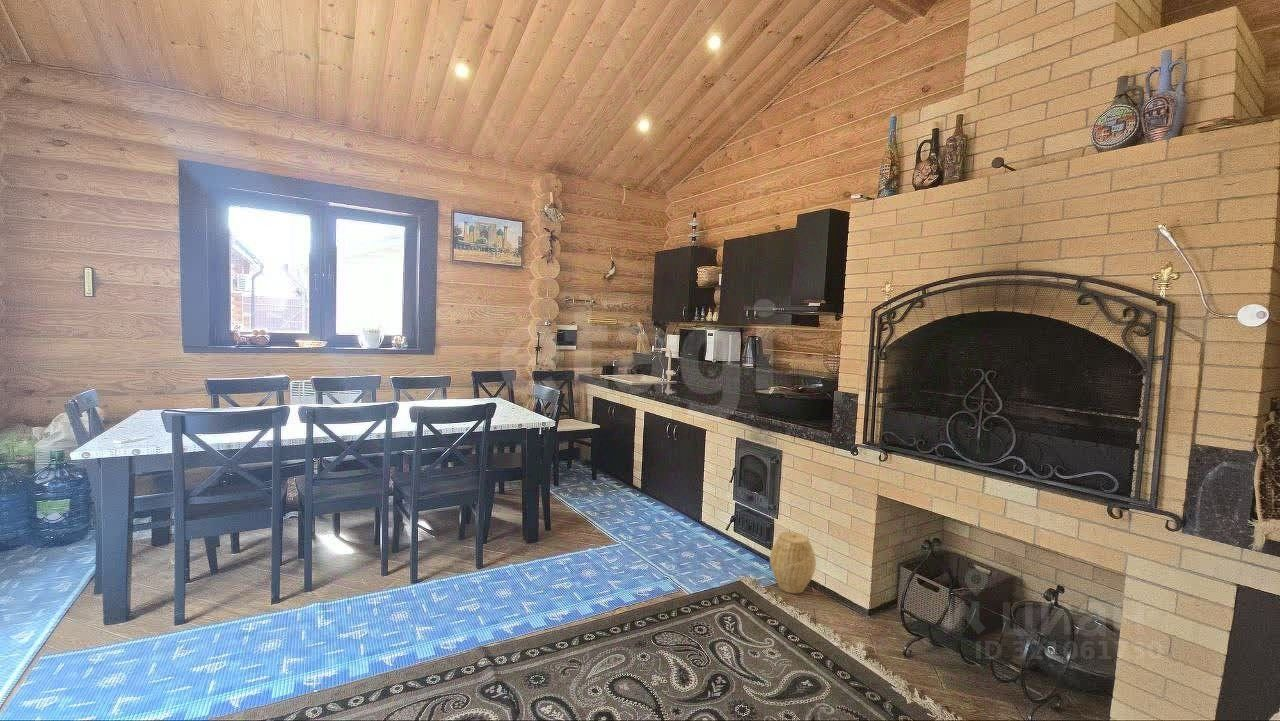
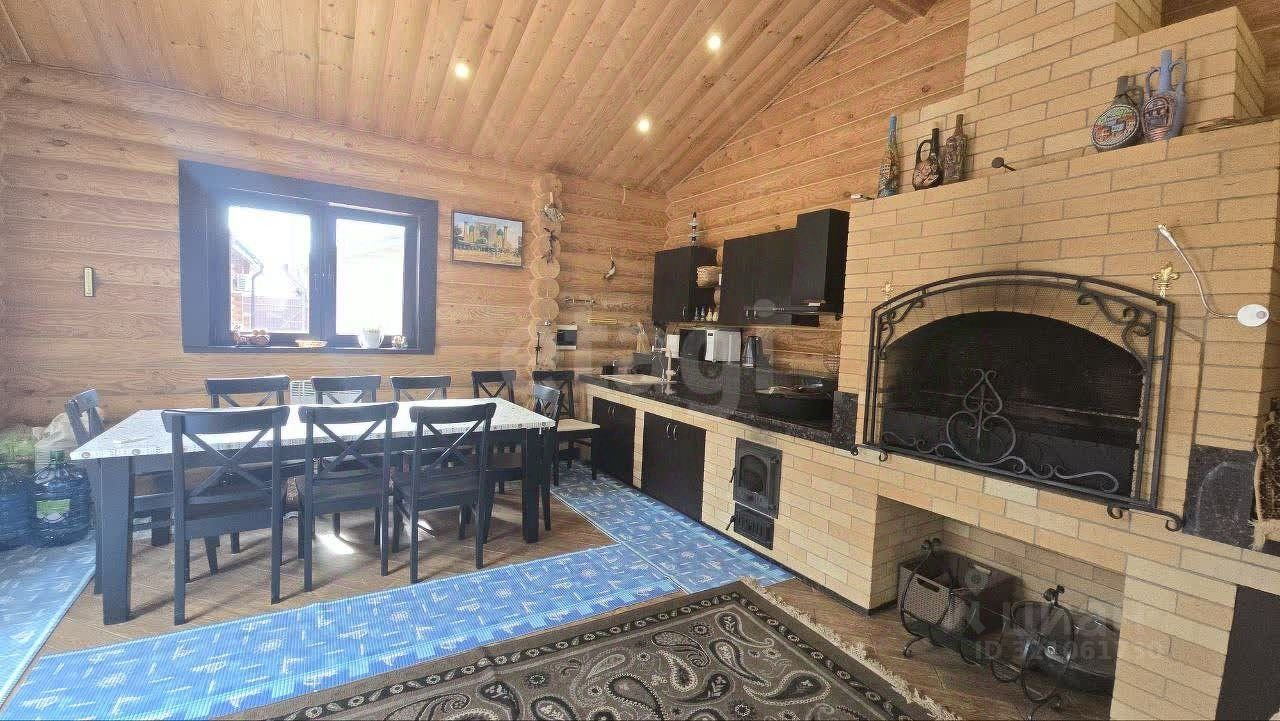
- woven basket [769,531,817,594]
